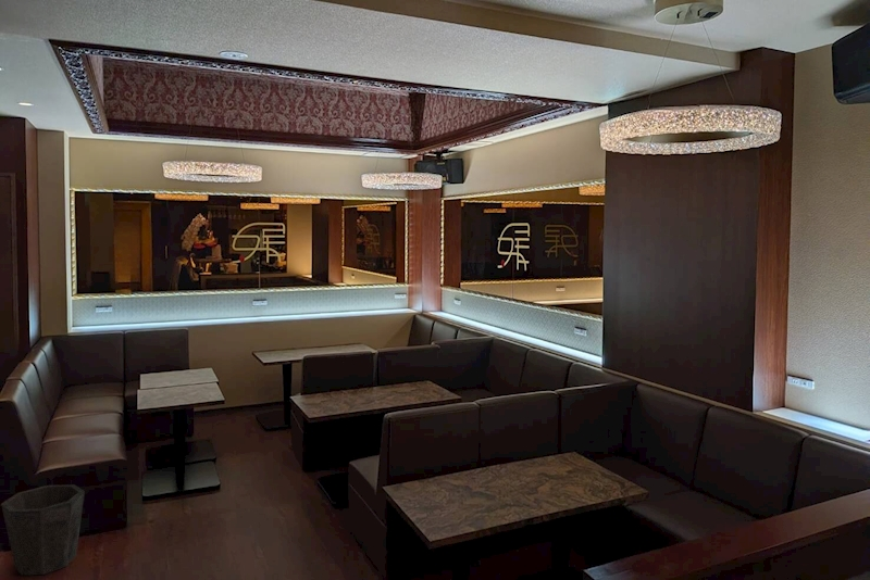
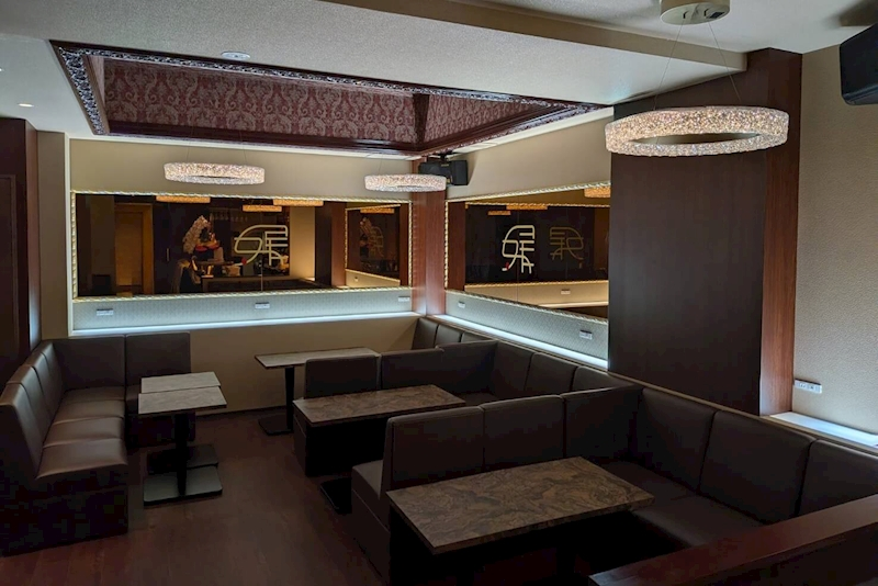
- waste bin [0,483,86,577]
